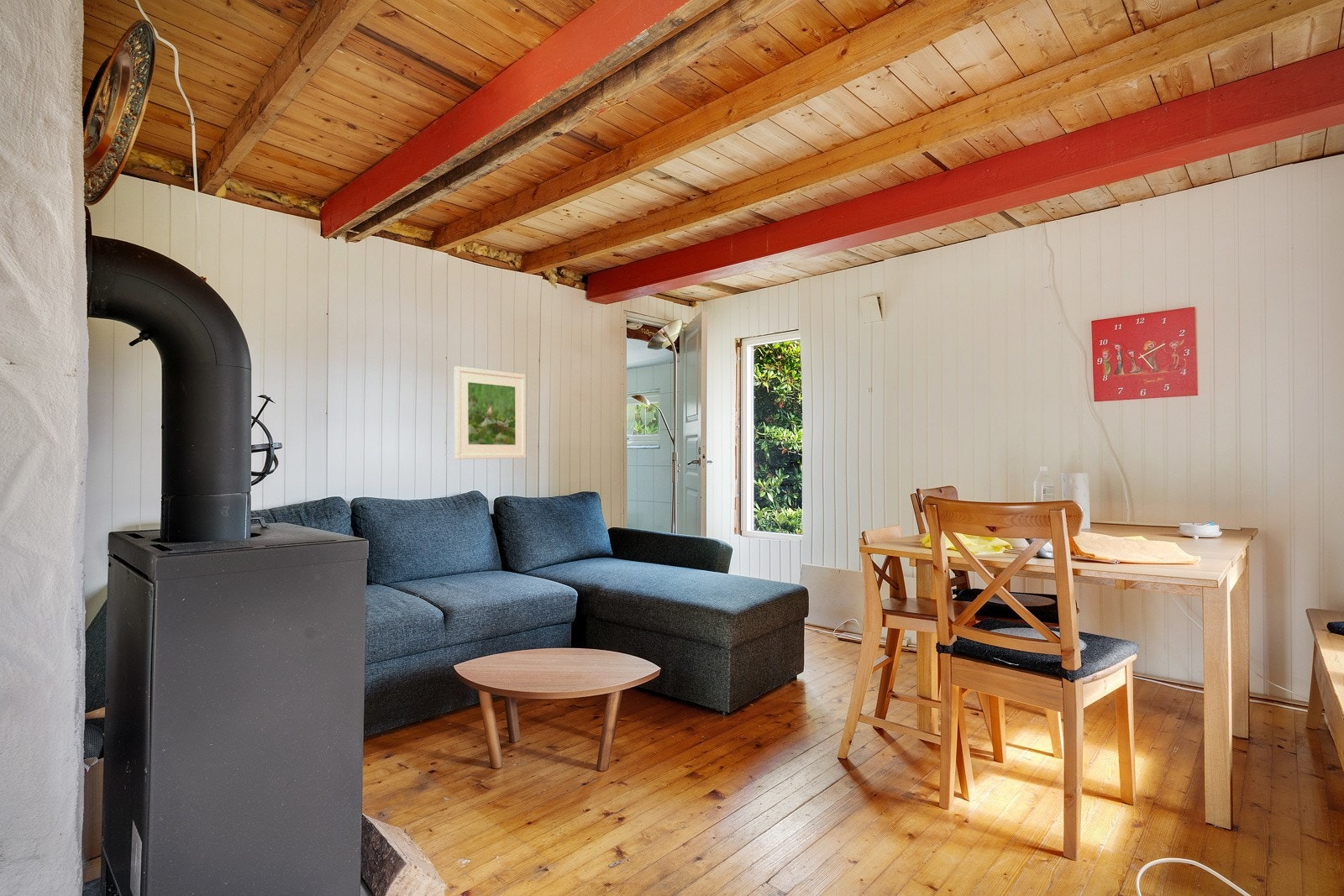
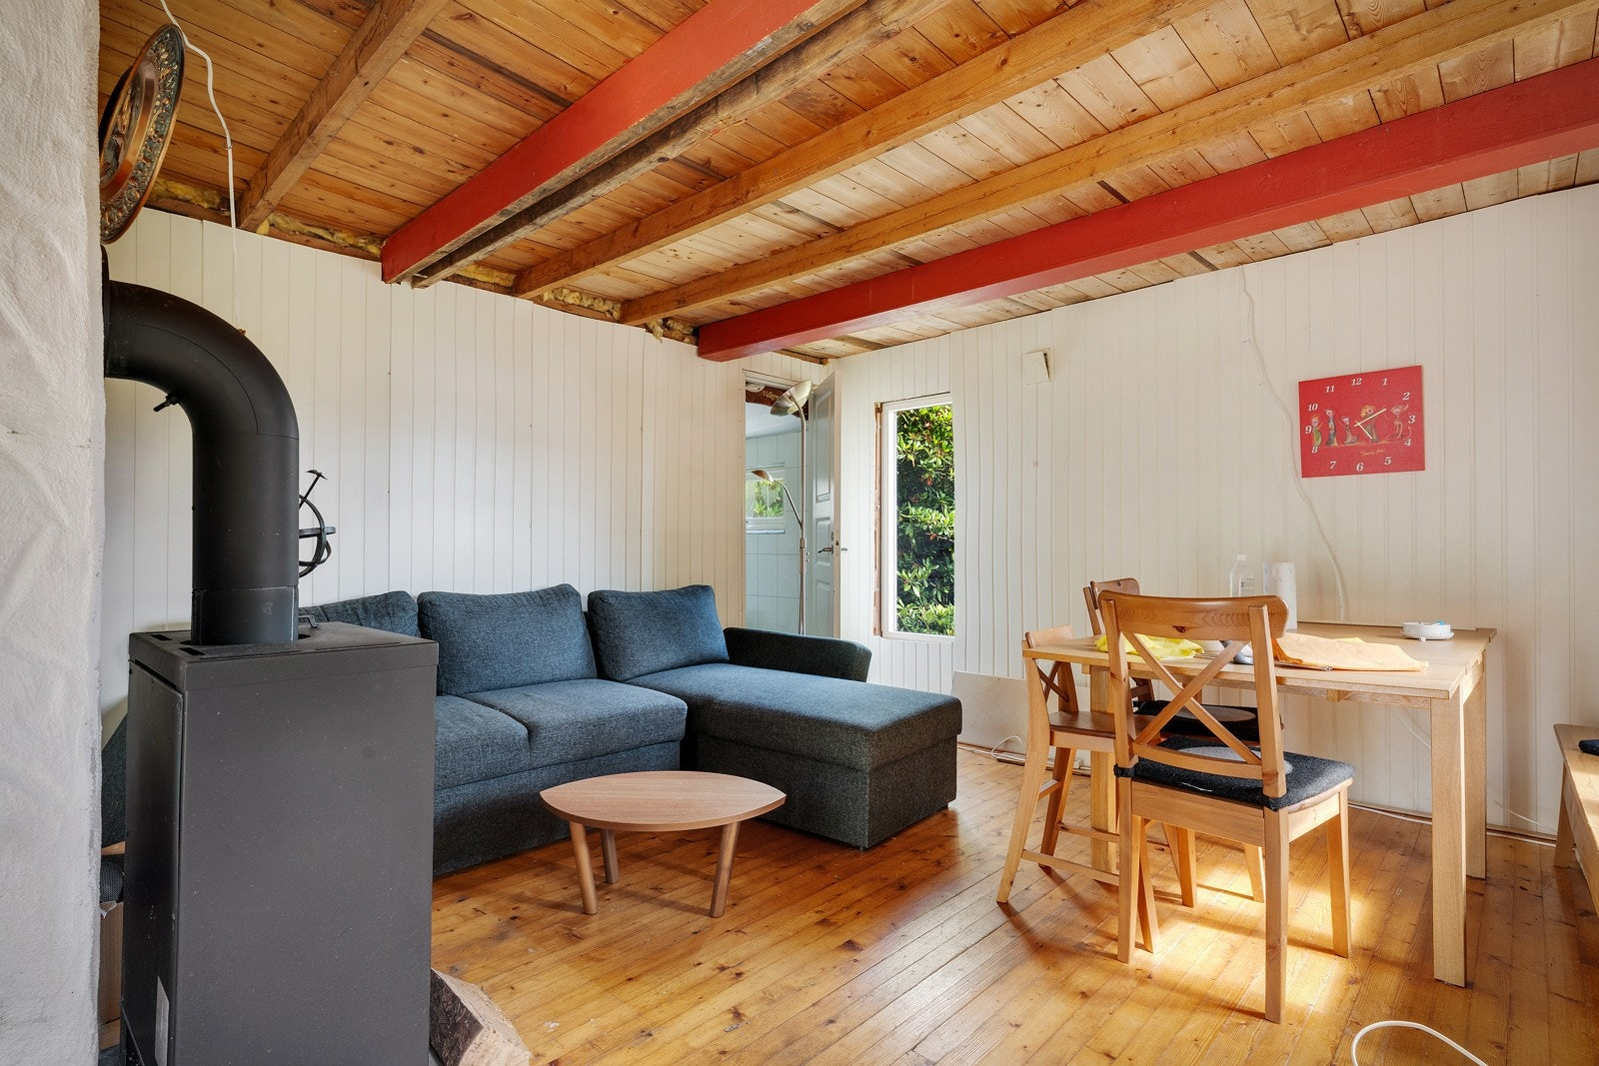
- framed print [454,365,527,460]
